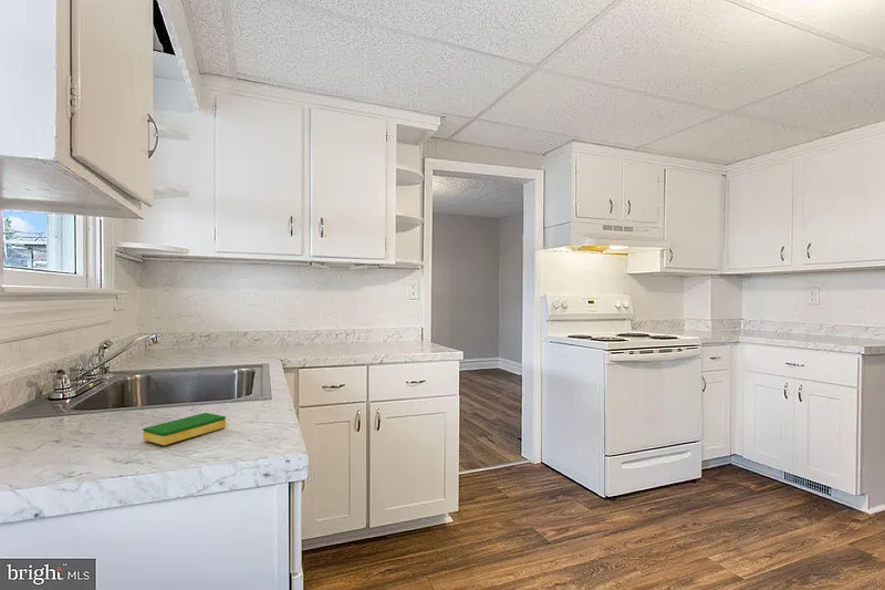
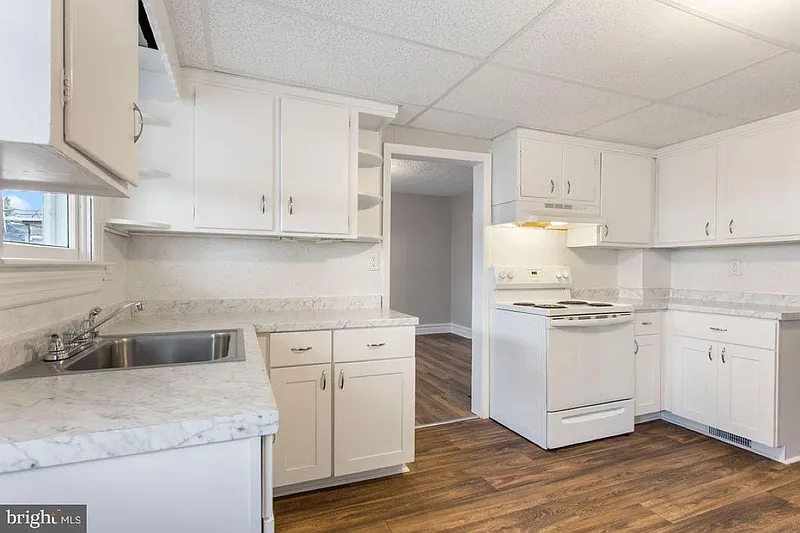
- dish sponge [142,412,227,446]
